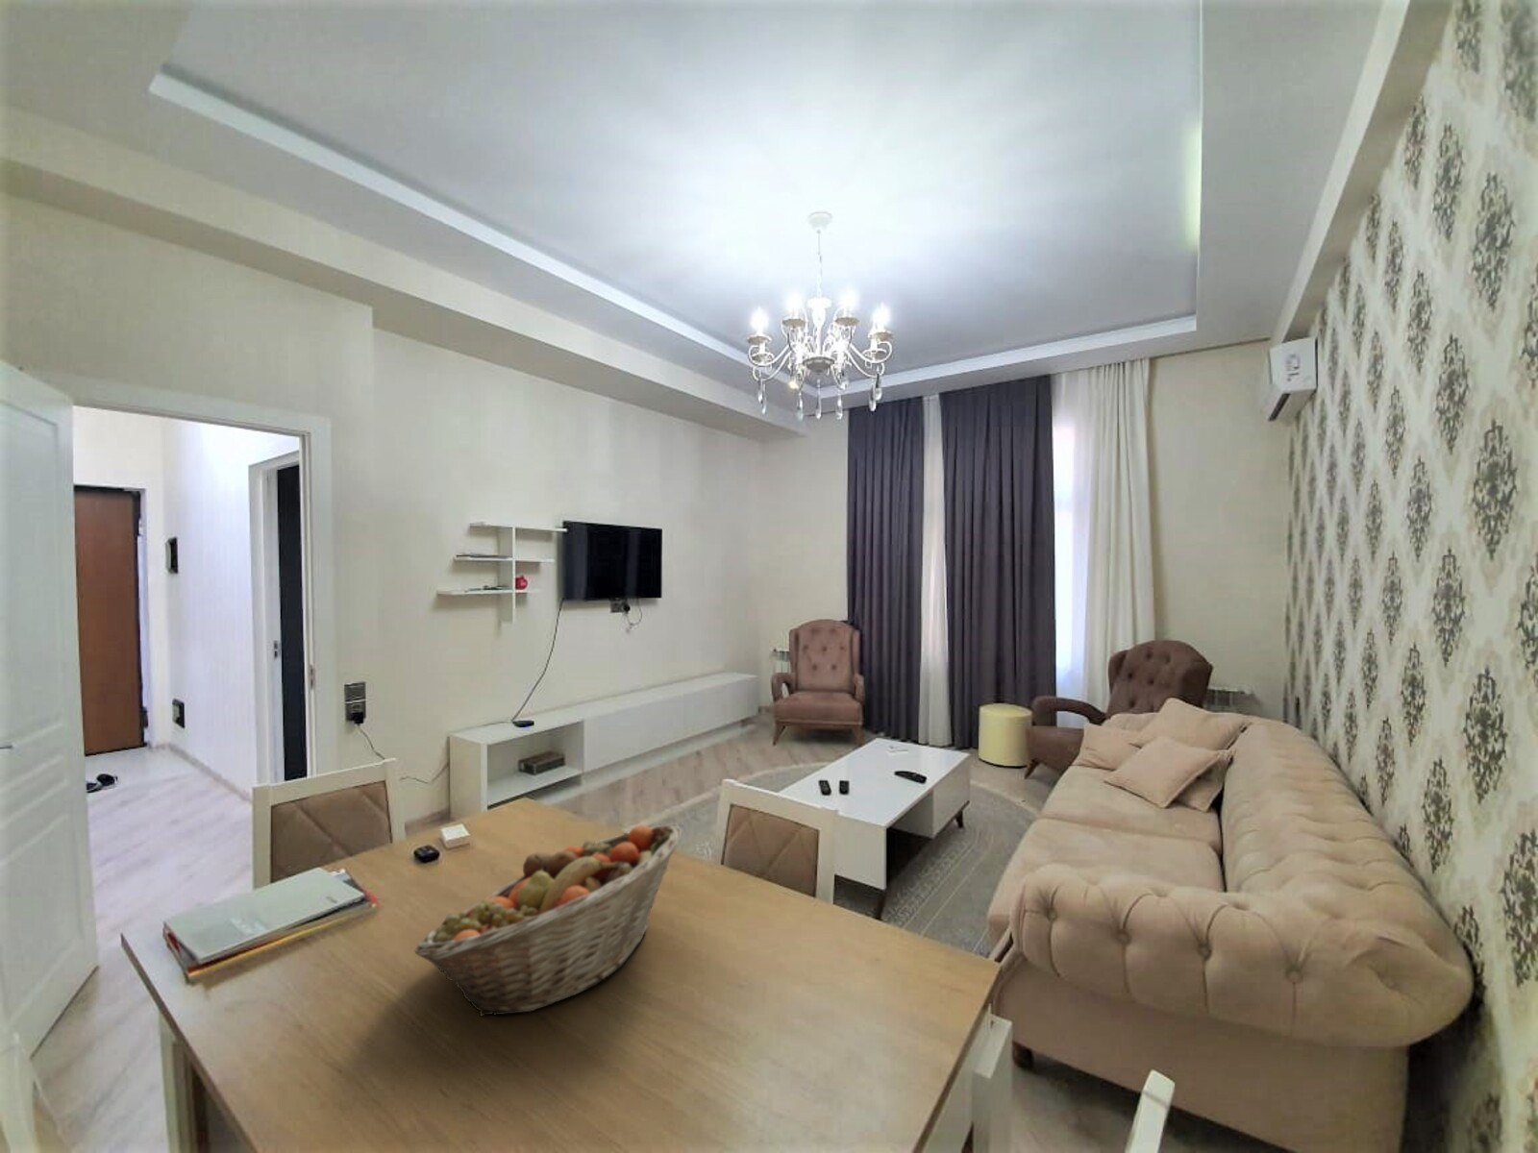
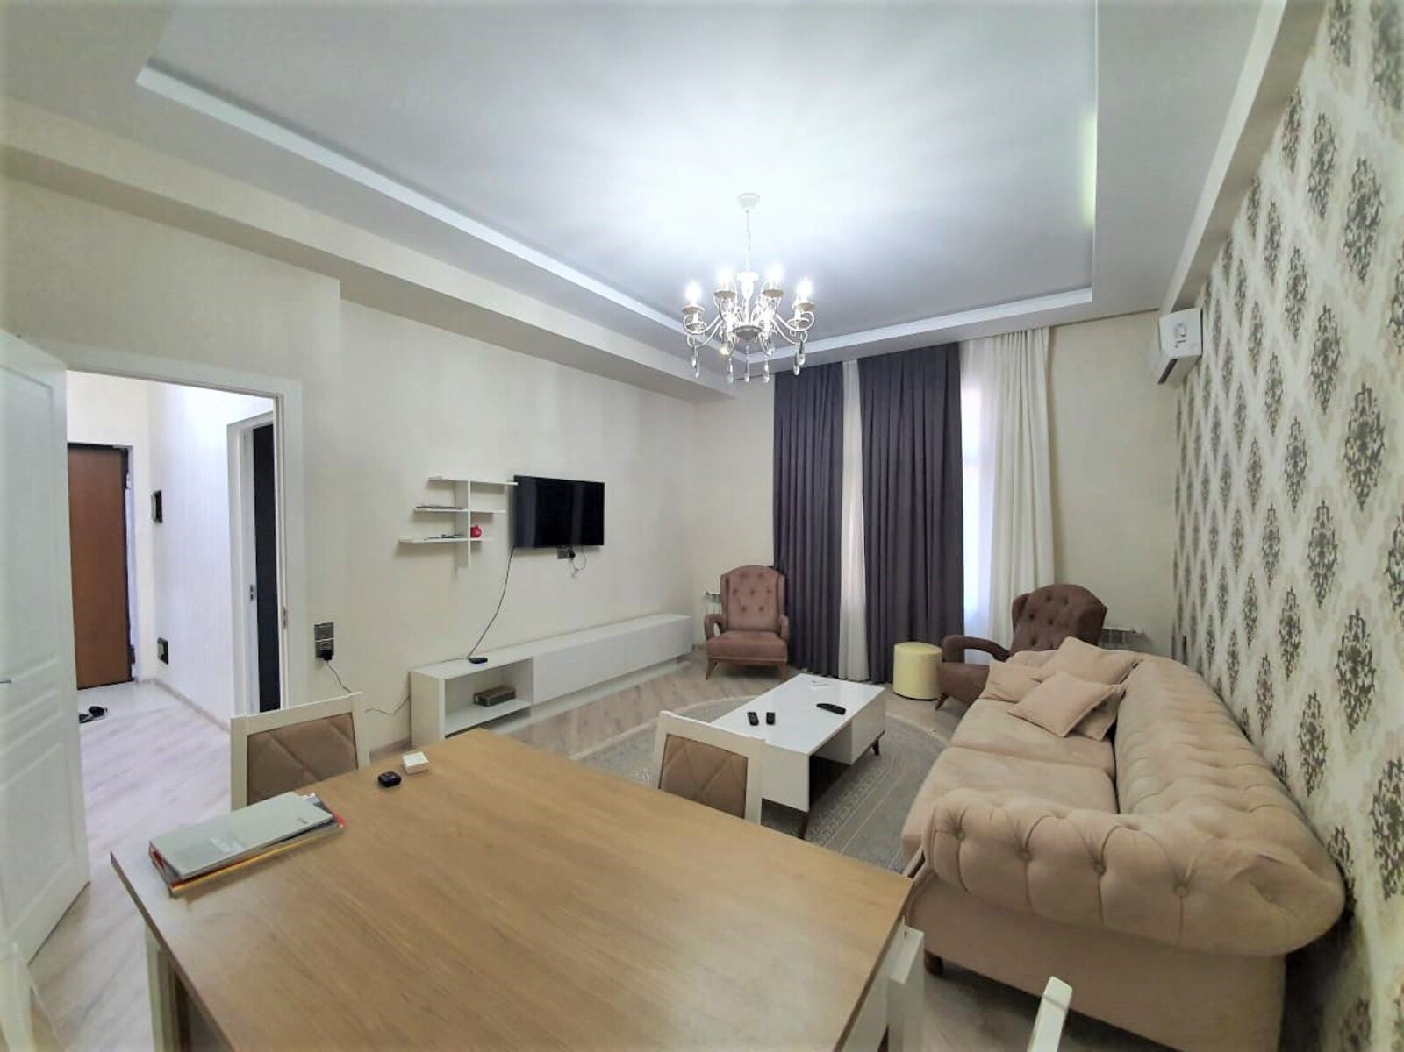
- fruit basket [413,824,683,1017]
